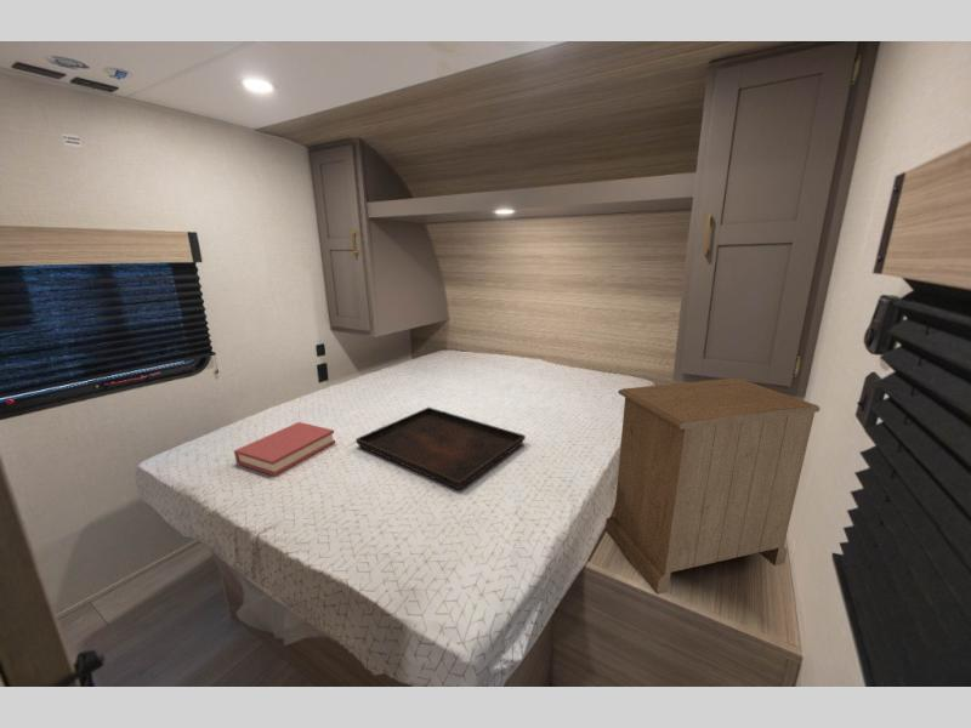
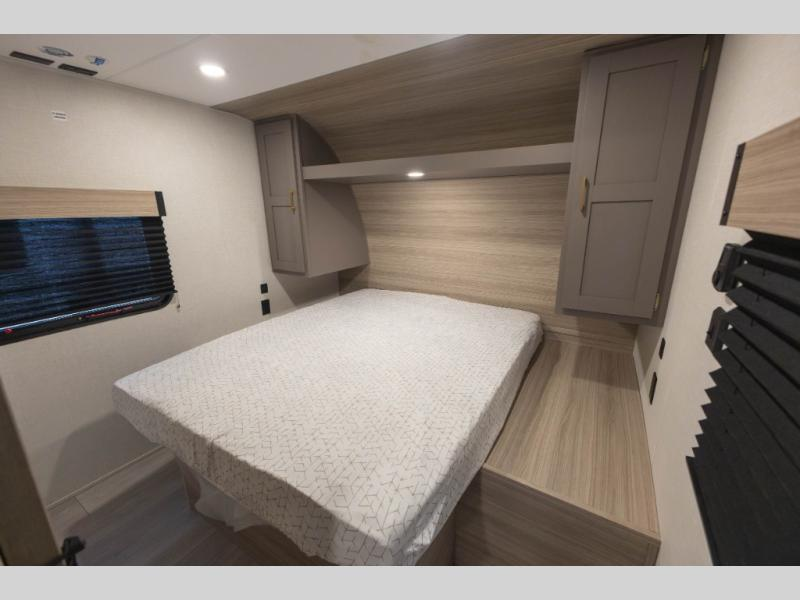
- hardback book [233,421,336,477]
- serving tray [354,406,527,491]
- nightstand [604,376,822,596]
